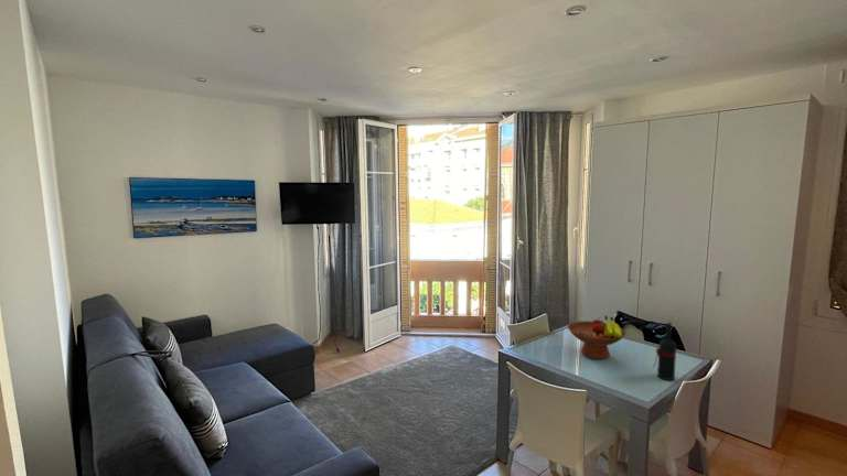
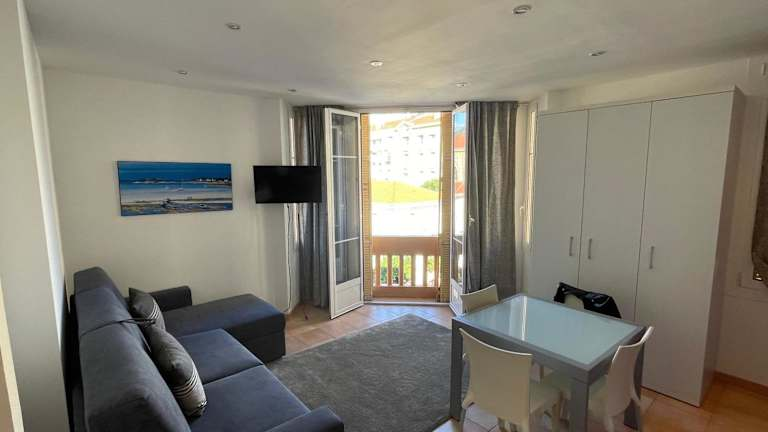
- wine bottle [652,320,677,381]
- fruit bowl [567,315,628,360]
